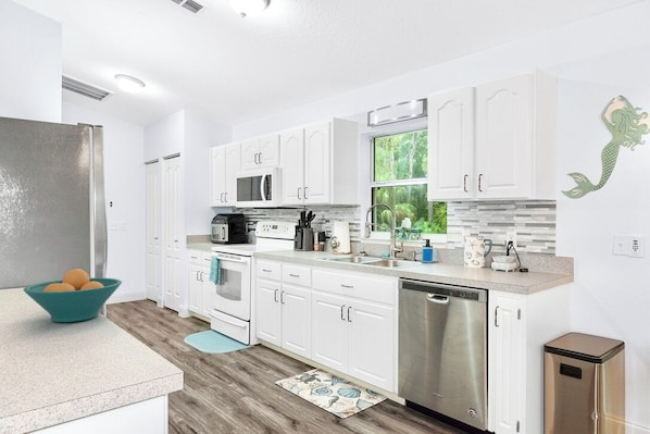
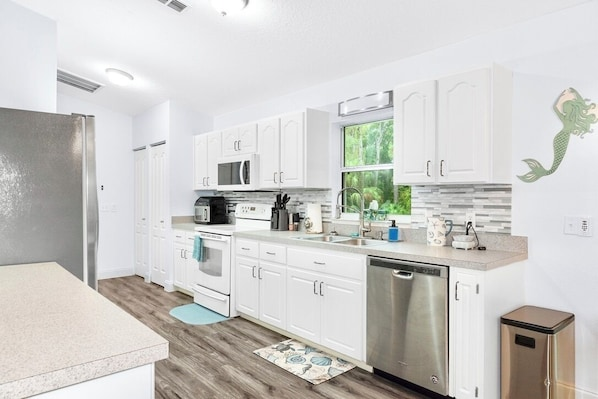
- fruit bowl [23,268,123,323]
